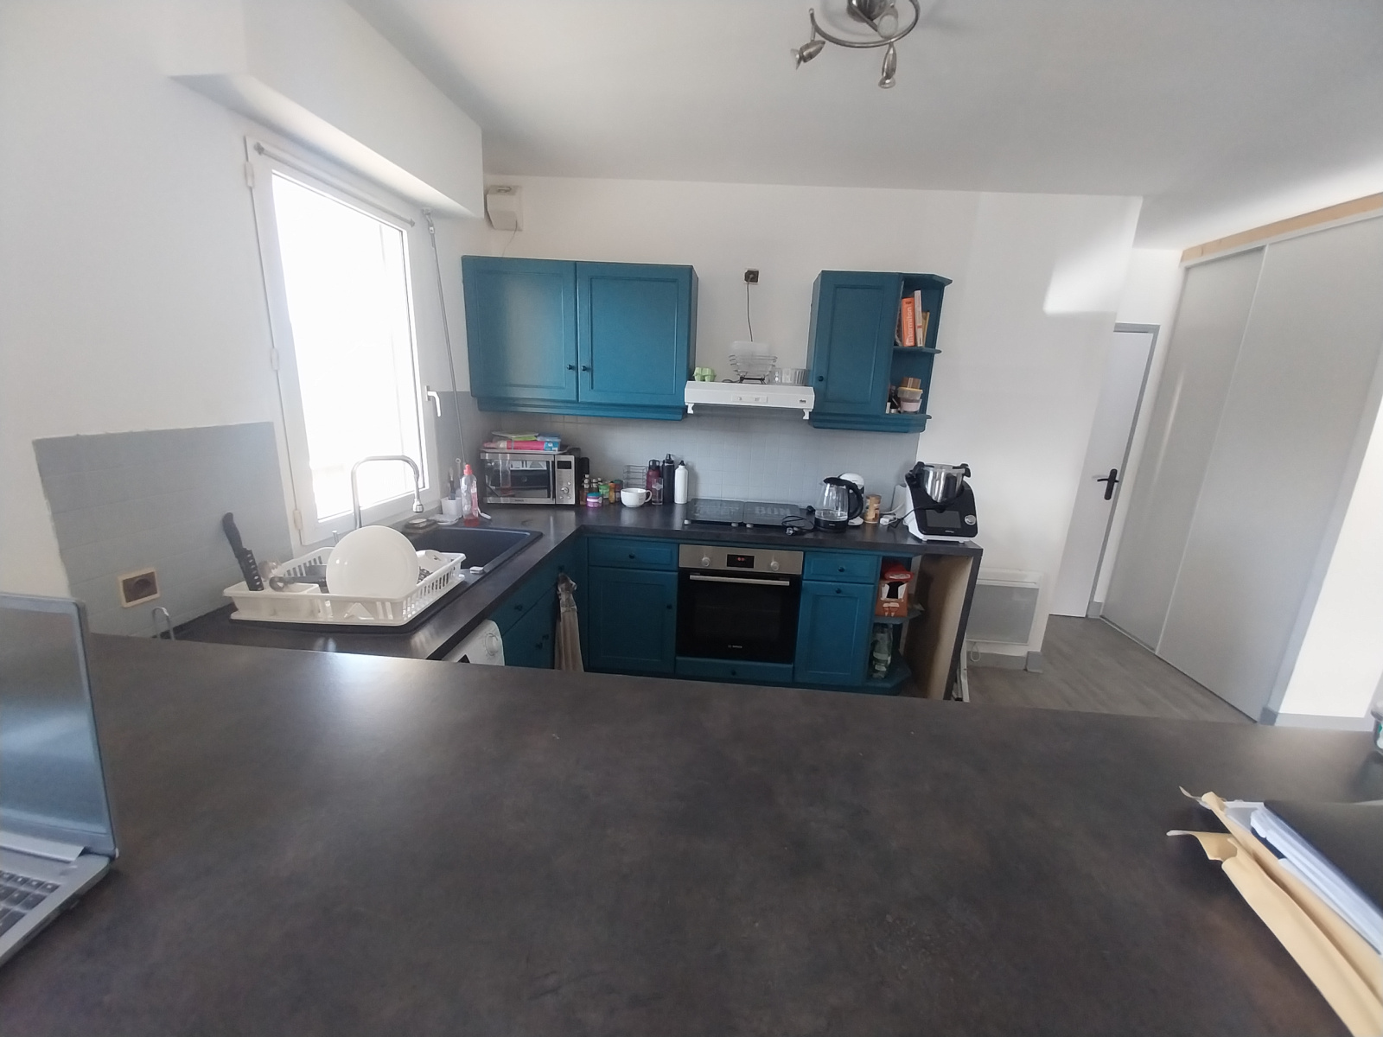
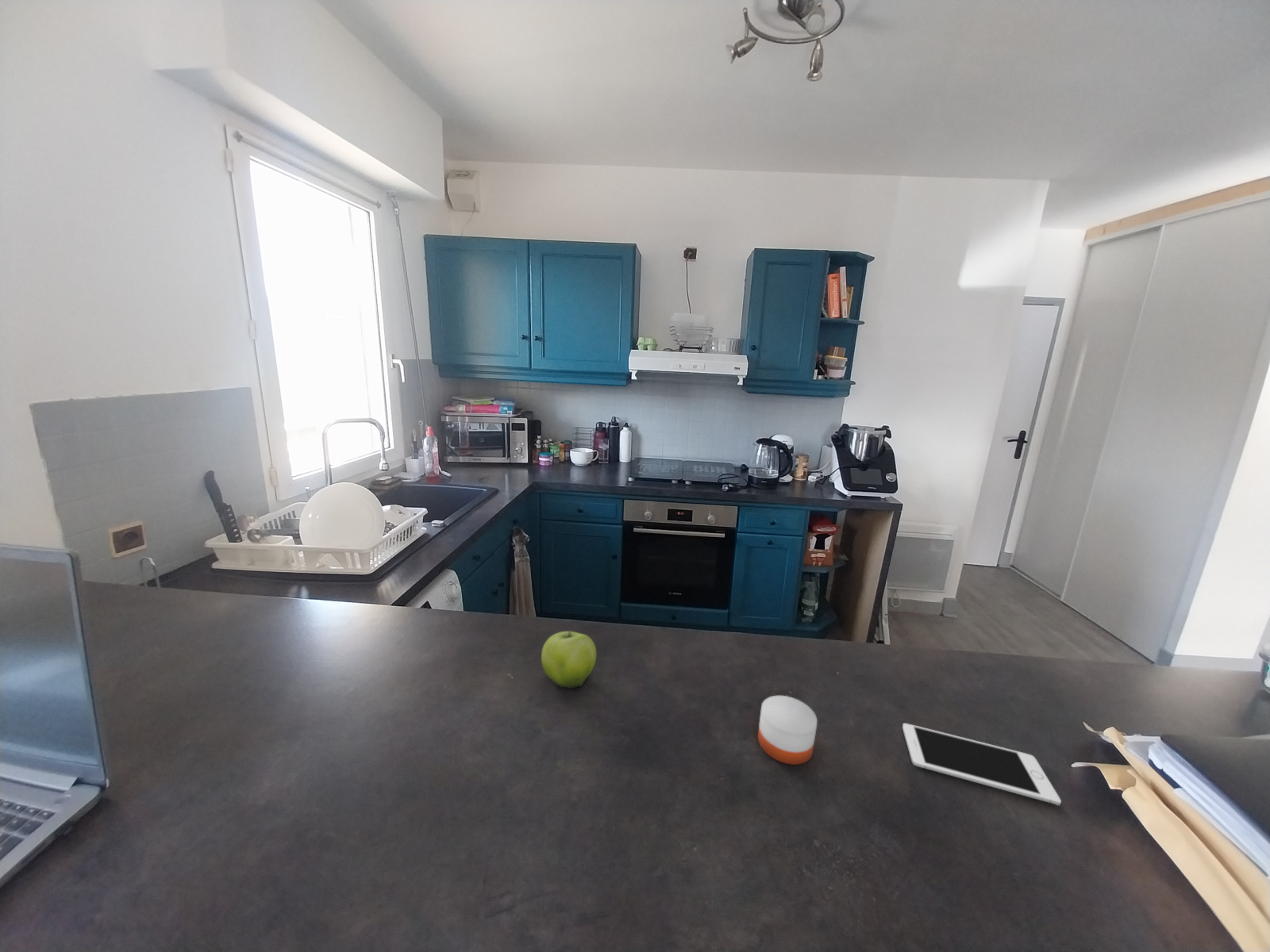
+ cell phone [902,723,1062,806]
+ candle [757,683,818,766]
+ fruit [541,627,597,689]
